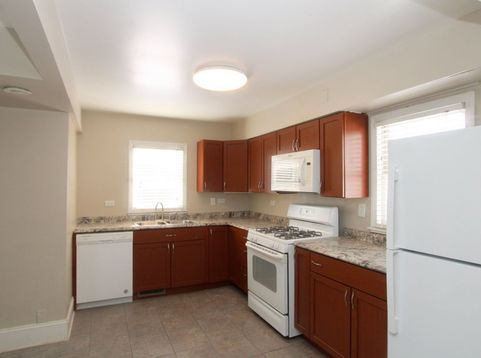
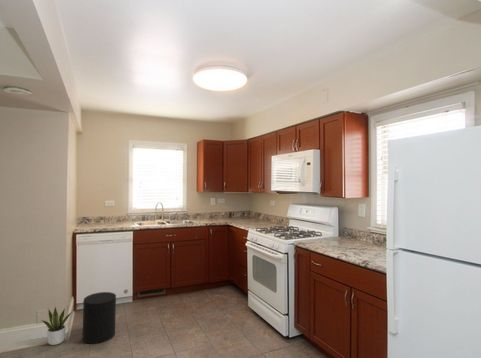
+ potted plant [40,304,73,346]
+ cylinder [82,291,117,345]
